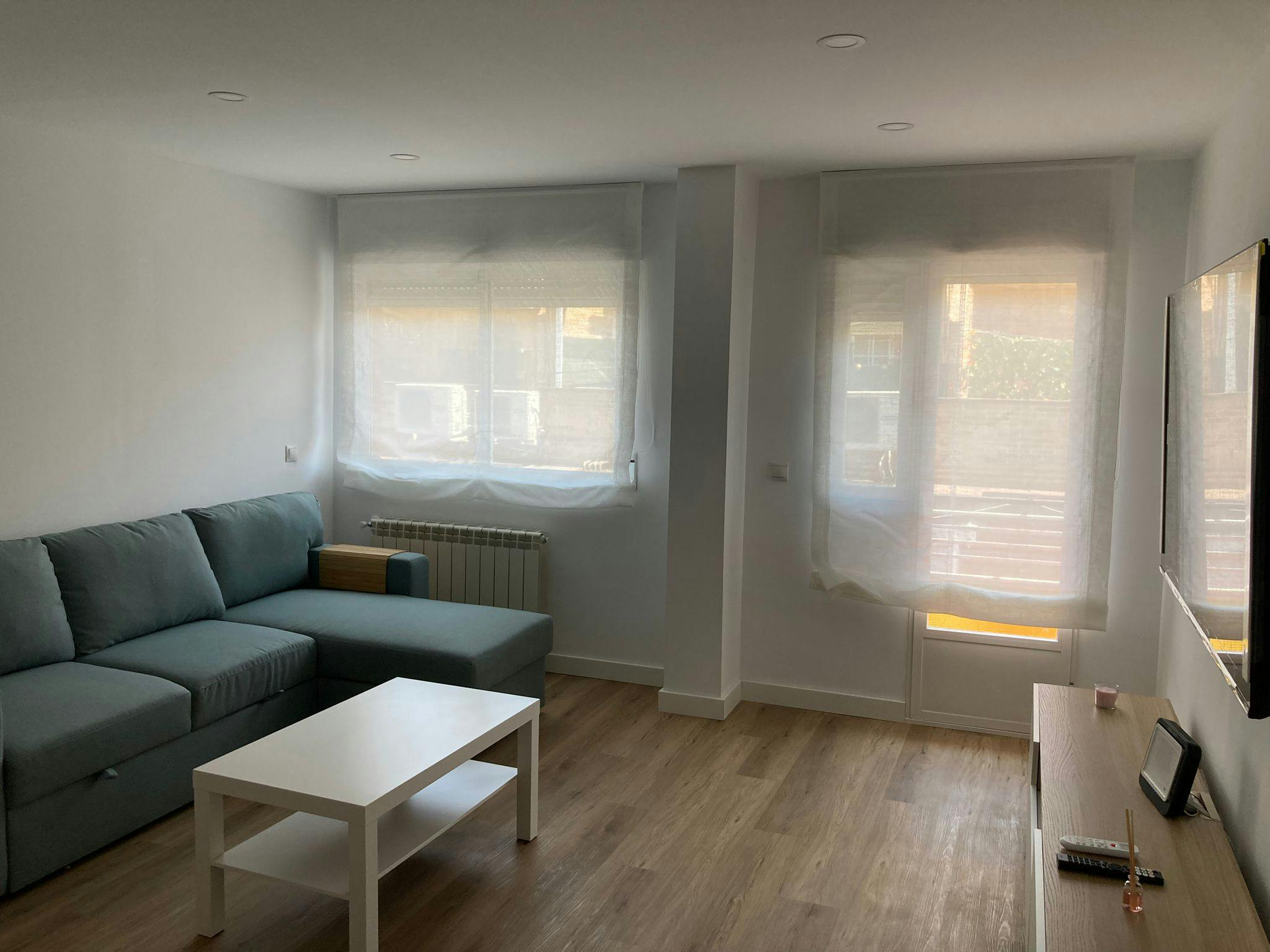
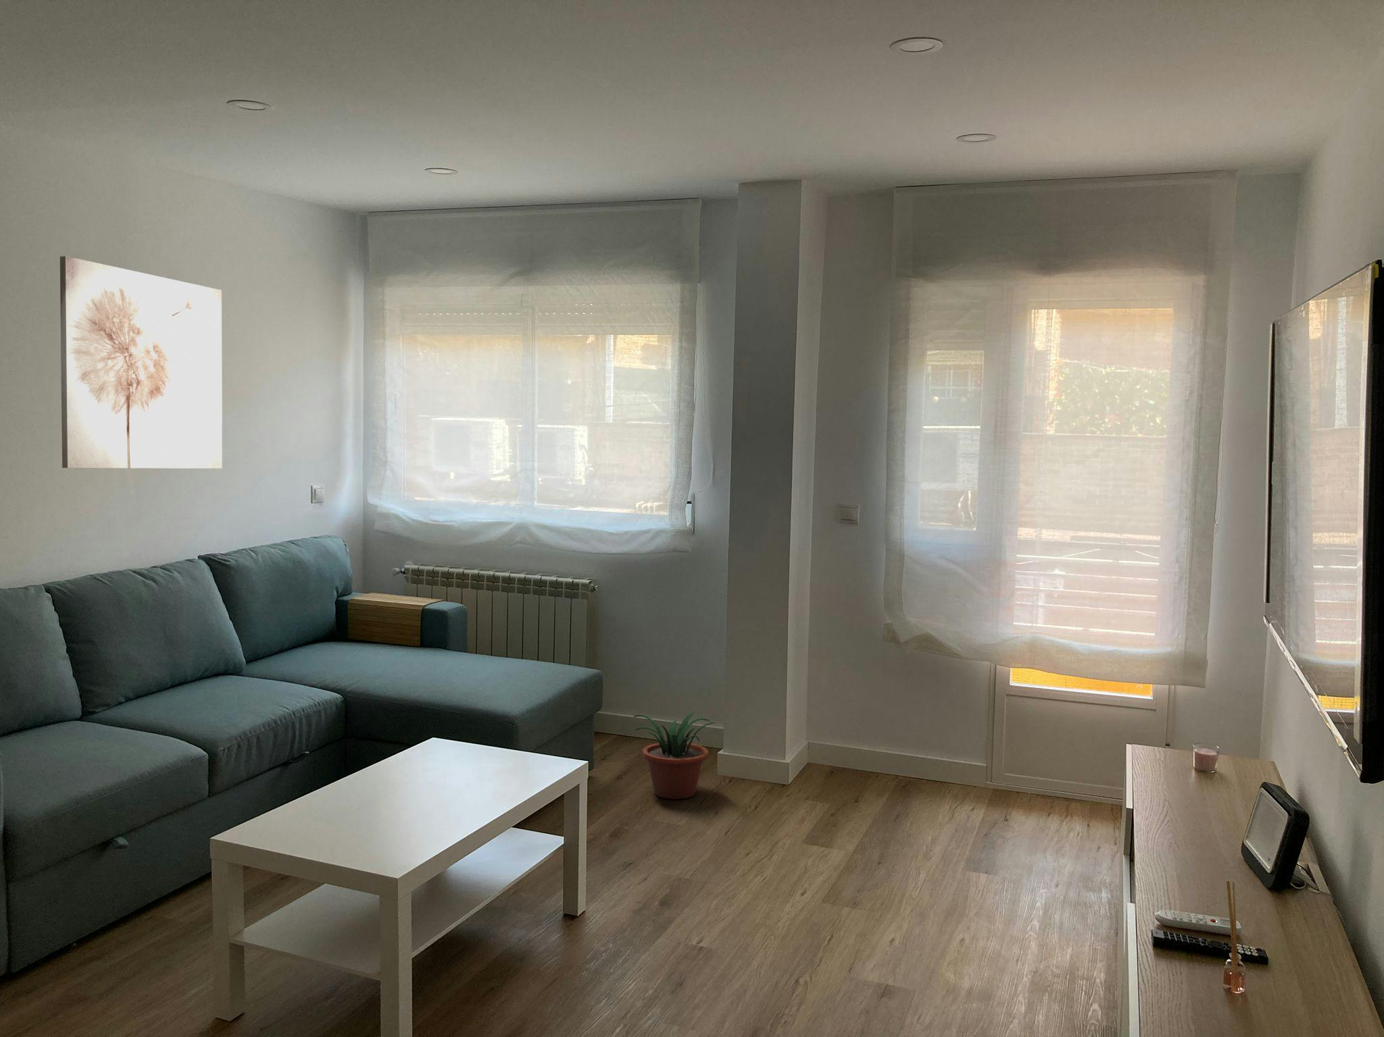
+ wall art [60,255,223,469]
+ potted plant [633,711,716,800]
